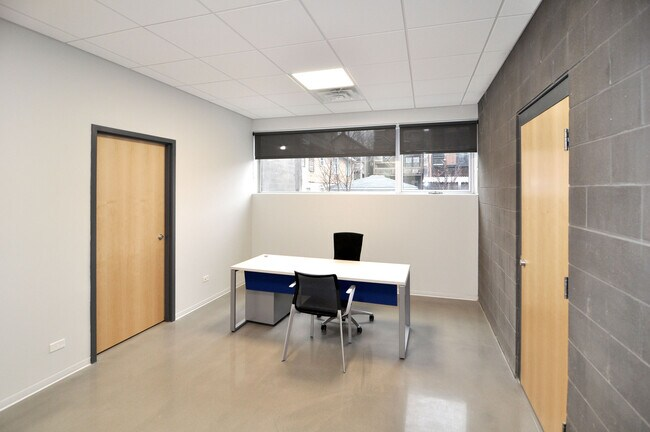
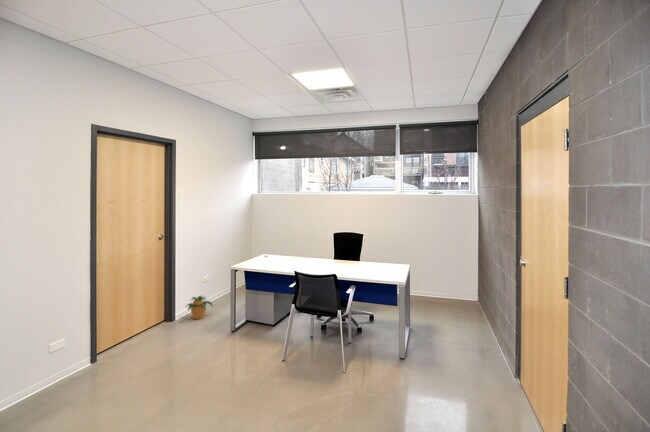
+ potted plant [185,294,214,320]
